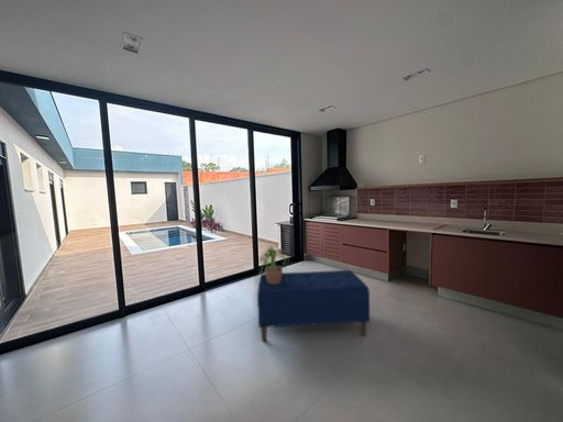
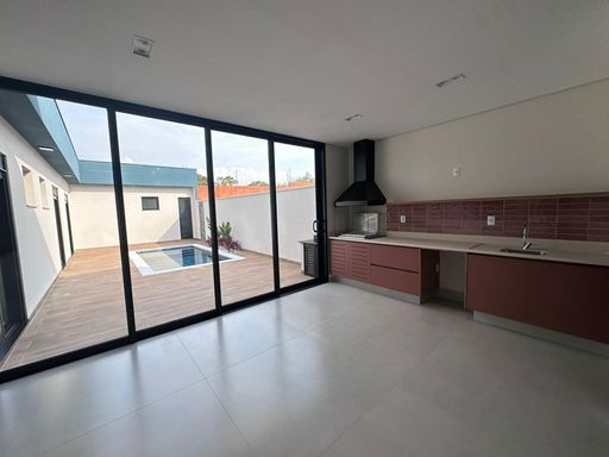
- bench [256,269,371,343]
- potted plant [260,246,290,284]
